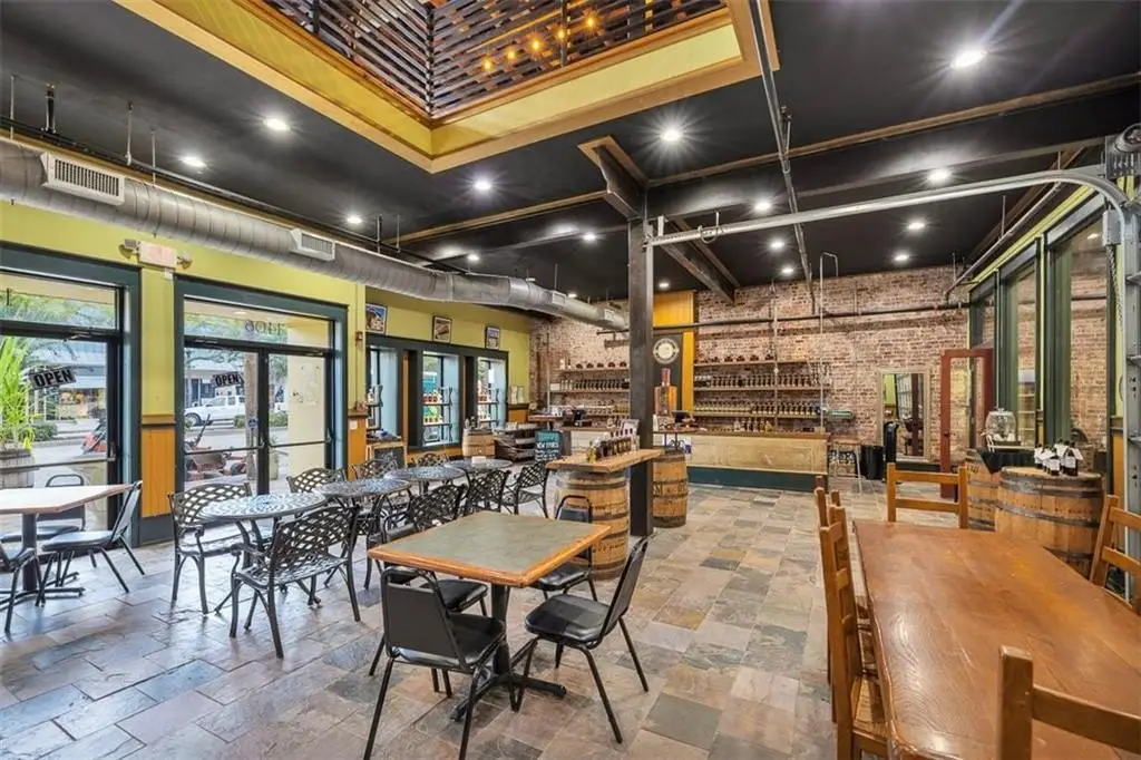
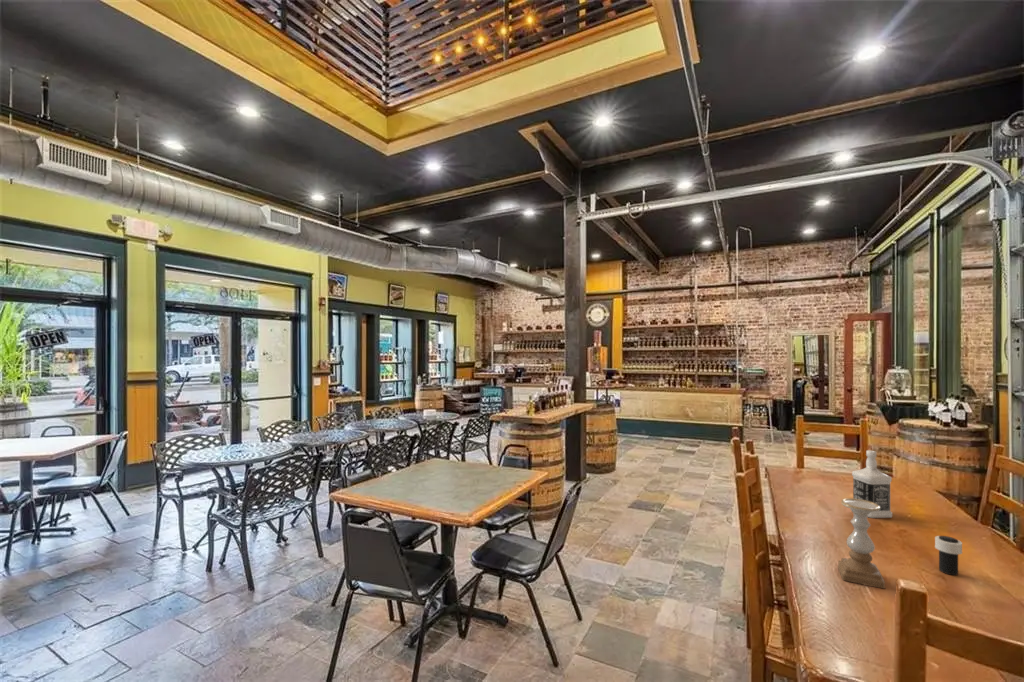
+ candle holder [837,497,886,589]
+ bottle [851,449,893,519]
+ cup [934,535,963,576]
